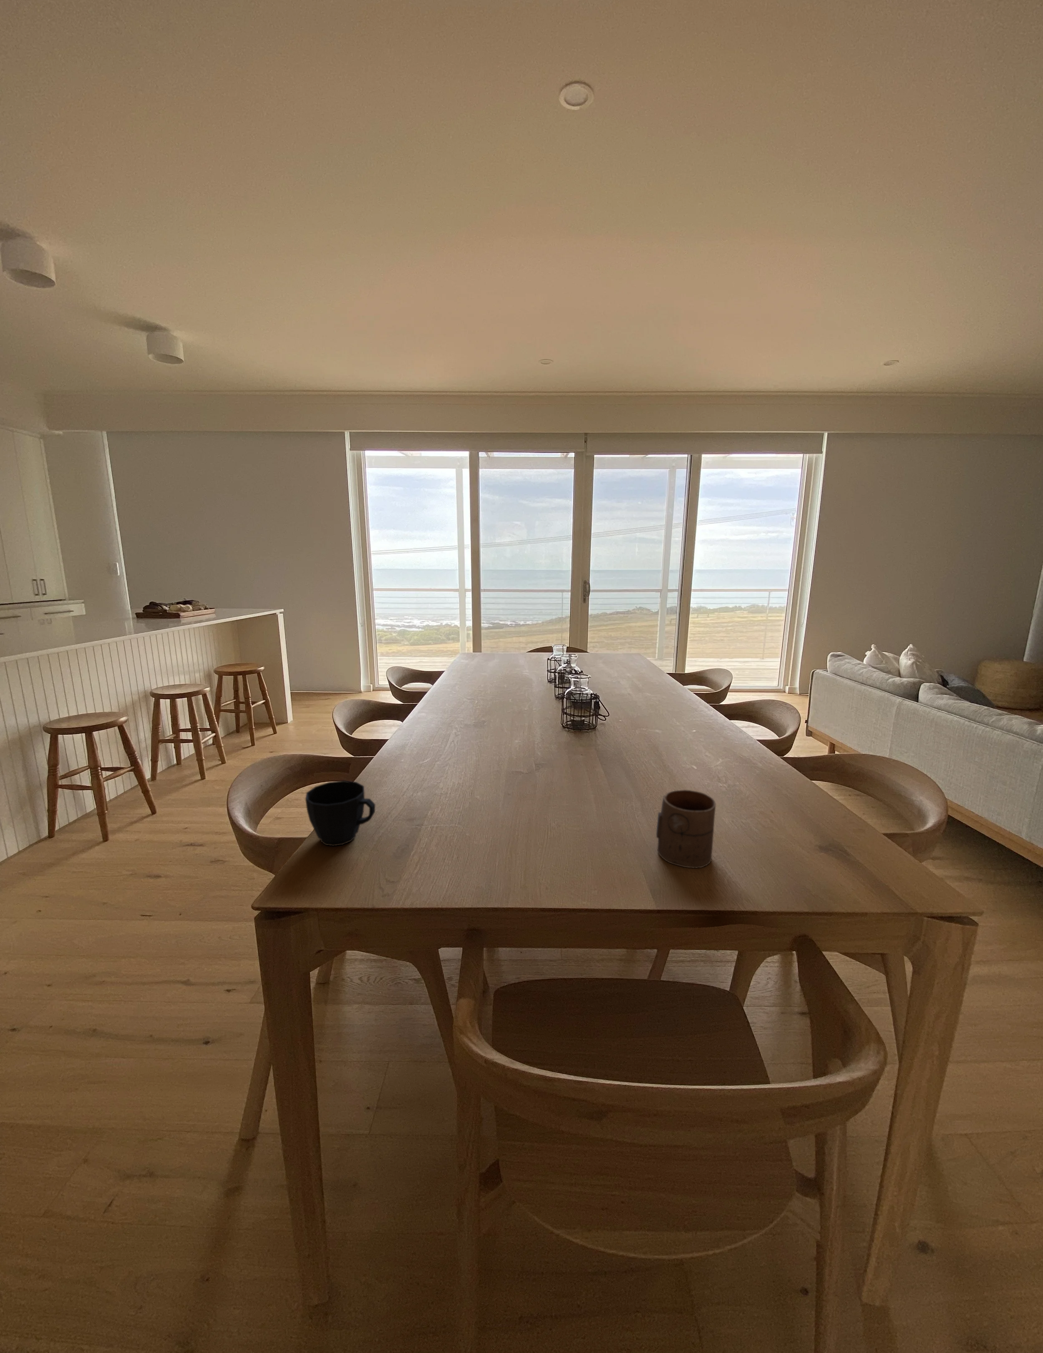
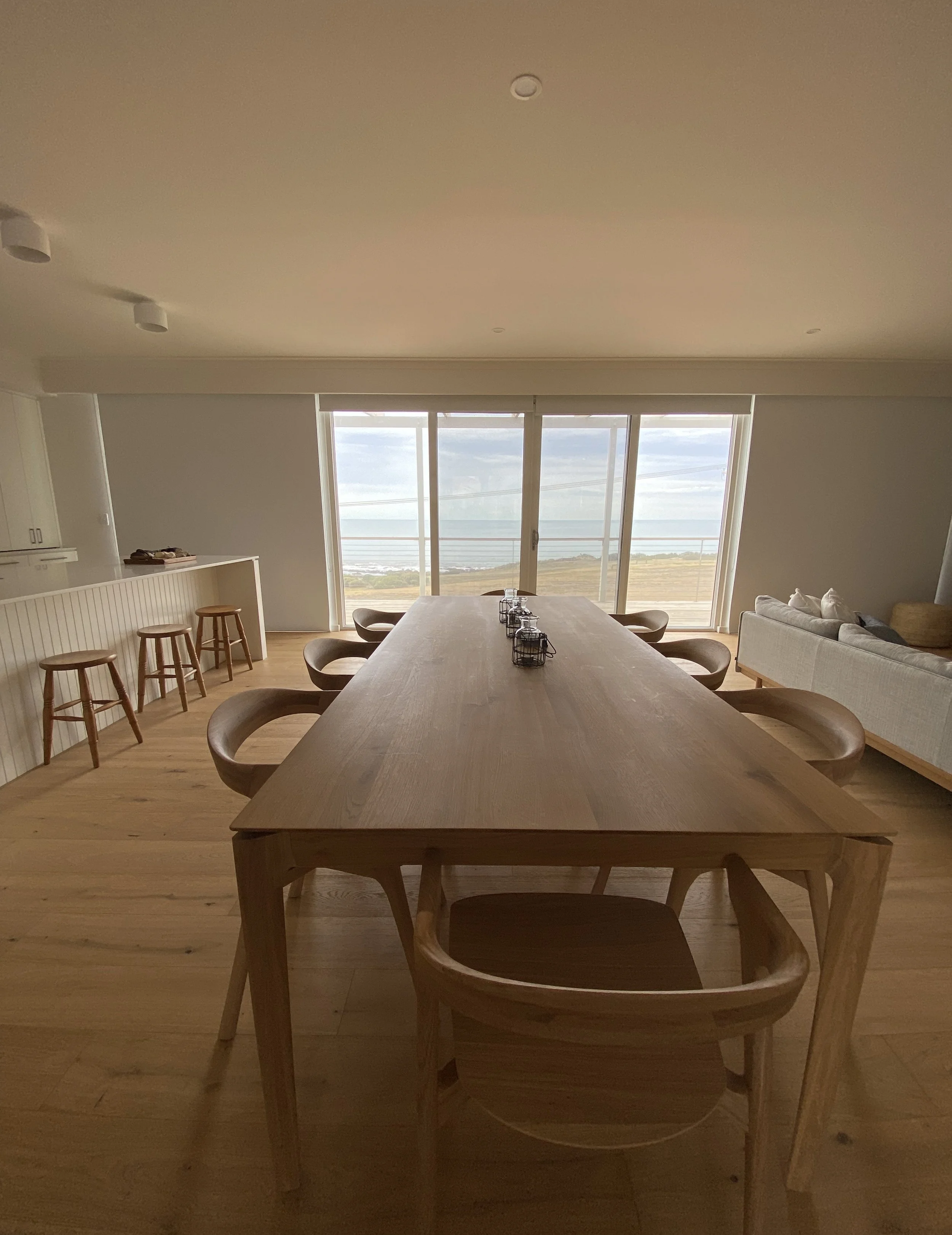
- cup [305,780,376,847]
- cup [656,790,717,869]
